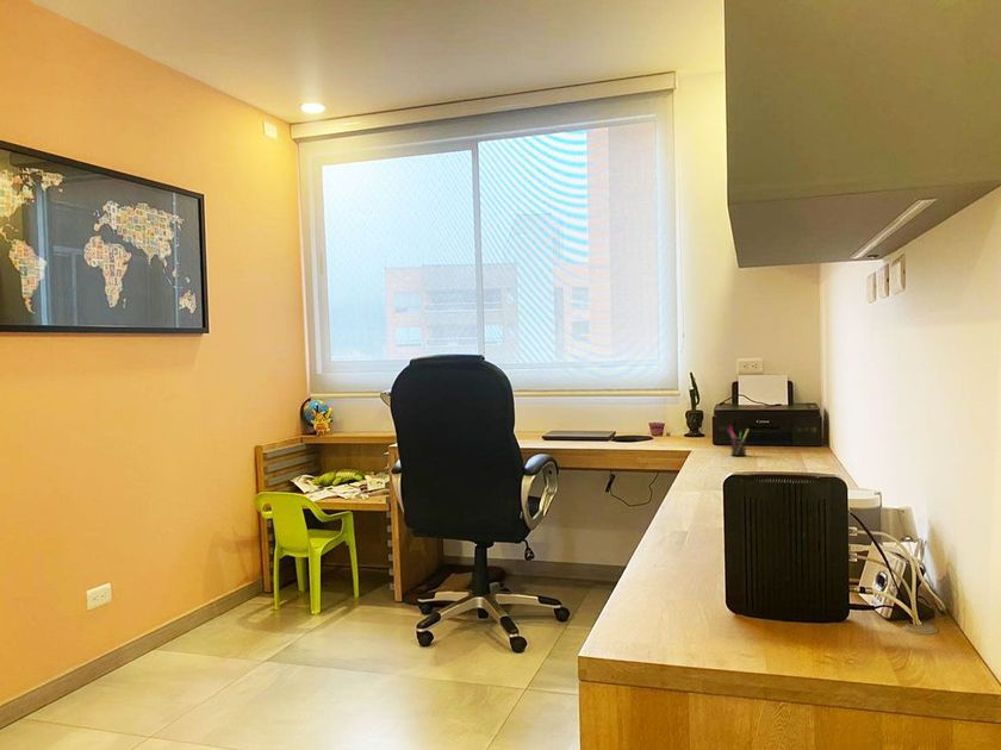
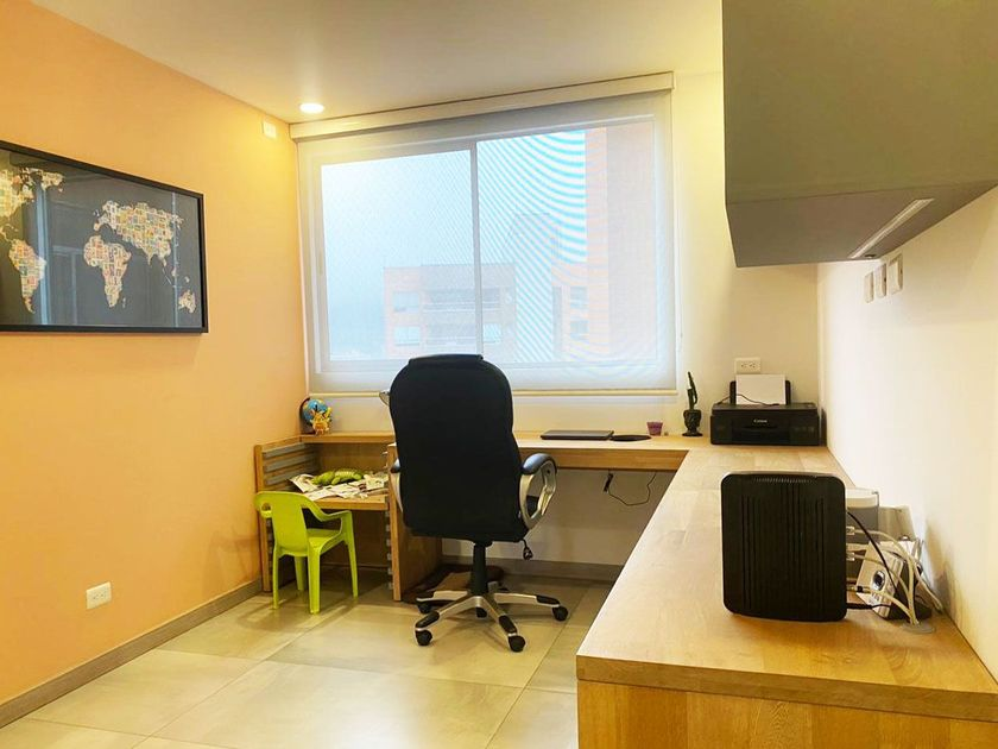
- pen holder [726,425,750,457]
